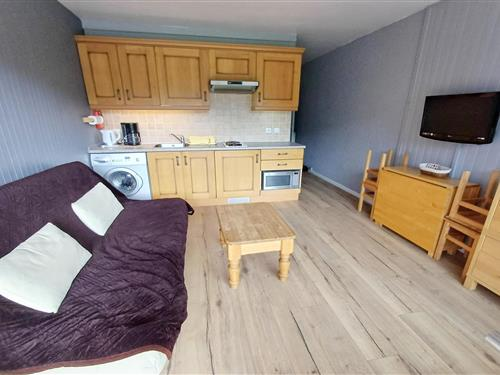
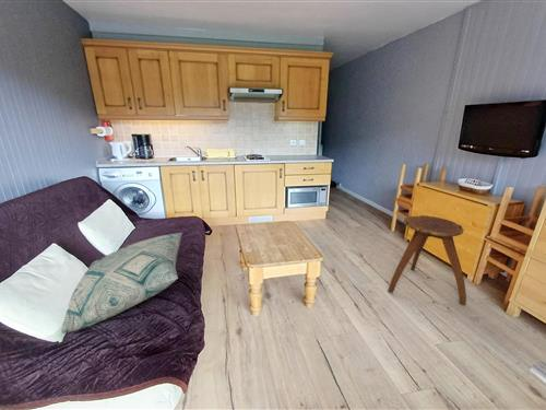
+ stool [387,214,467,306]
+ decorative pillow [60,232,183,336]
